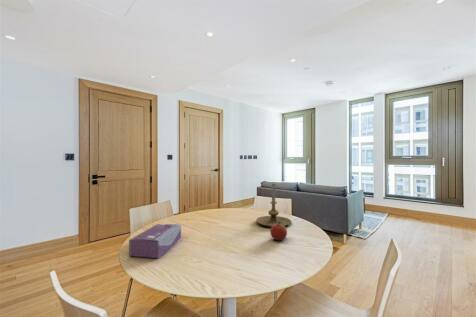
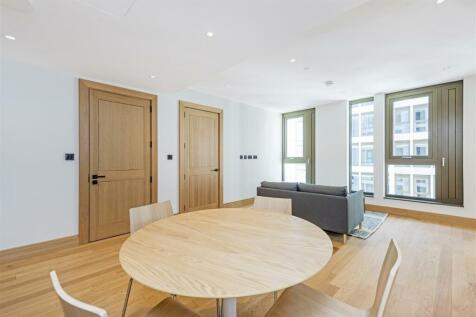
- candle holder [255,182,292,228]
- fruit [269,221,288,241]
- tissue box [128,223,182,259]
